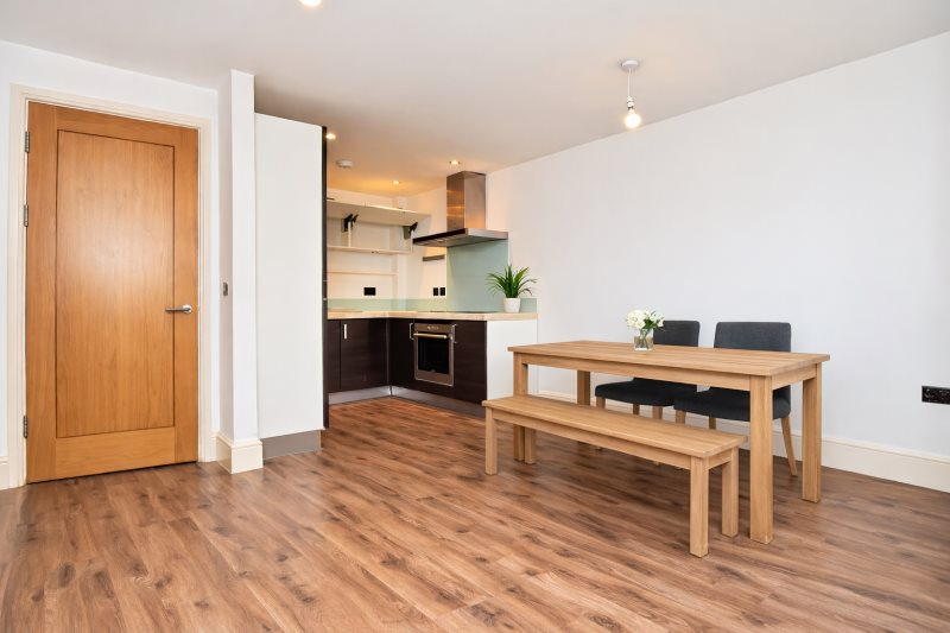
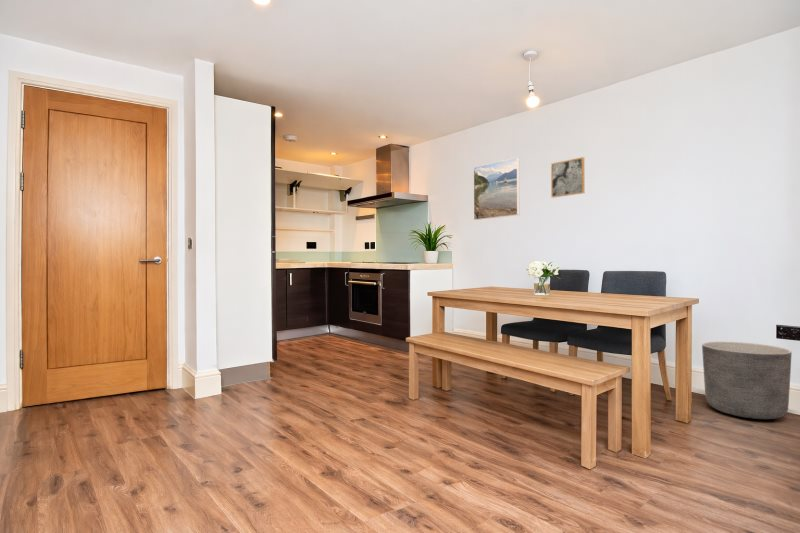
+ wall art [550,156,585,199]
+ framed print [473,156,520,221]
+ planter [701,341,793,420]
